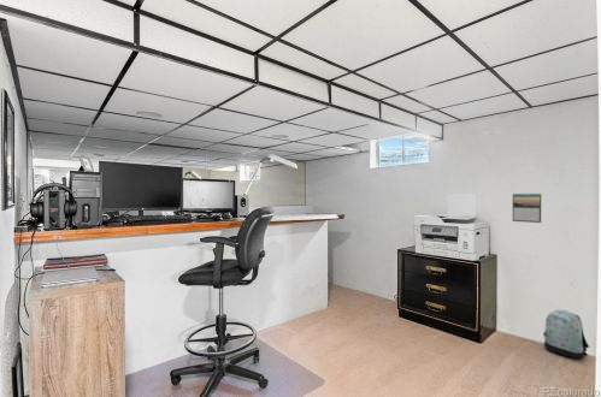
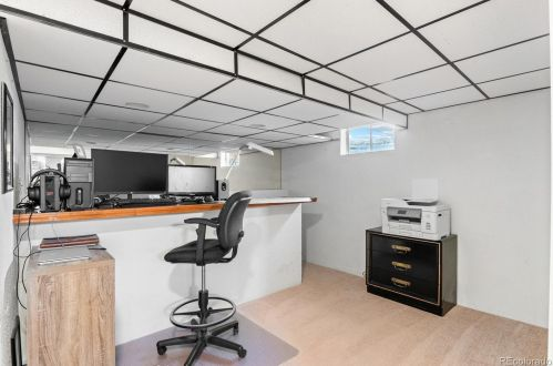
- calendar [512,191,542,224]
- backpack [542,308,590,360]
